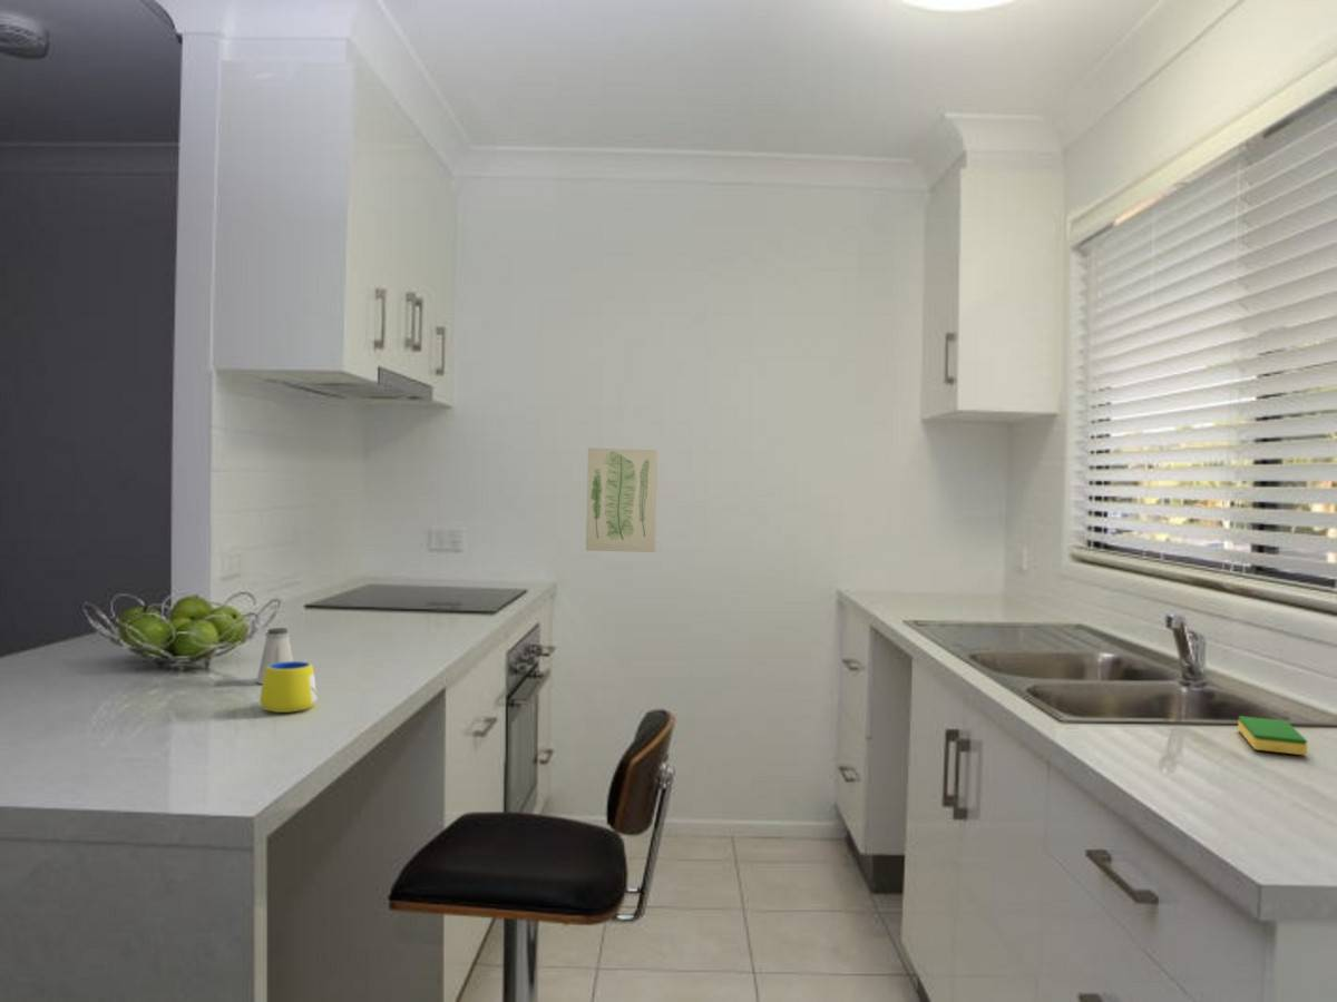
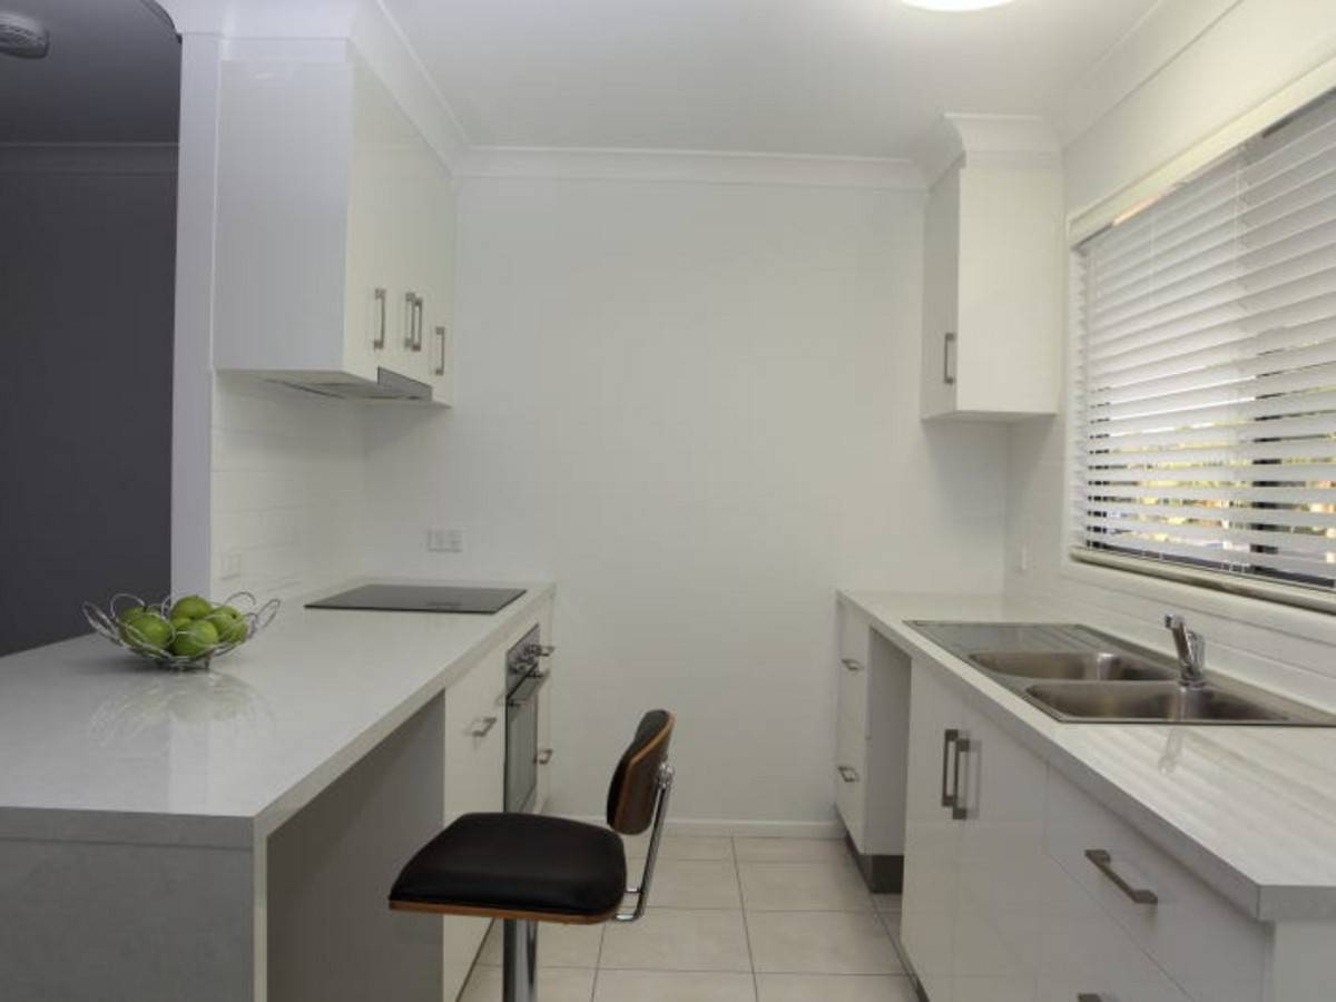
- dish sponge [1237,715,1308,756]
- saltshaker [255,627,294,685]
- wall art [585,446,658,553]
- mug [258,660,319,714]
